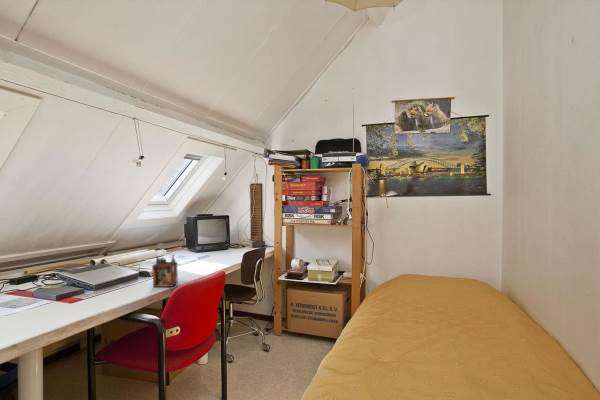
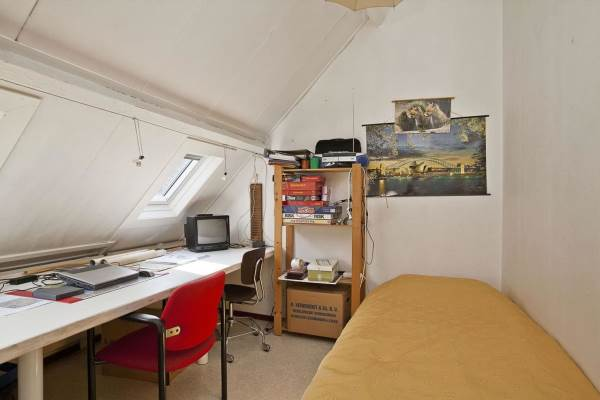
- desk organizer [151,253,179,288]
